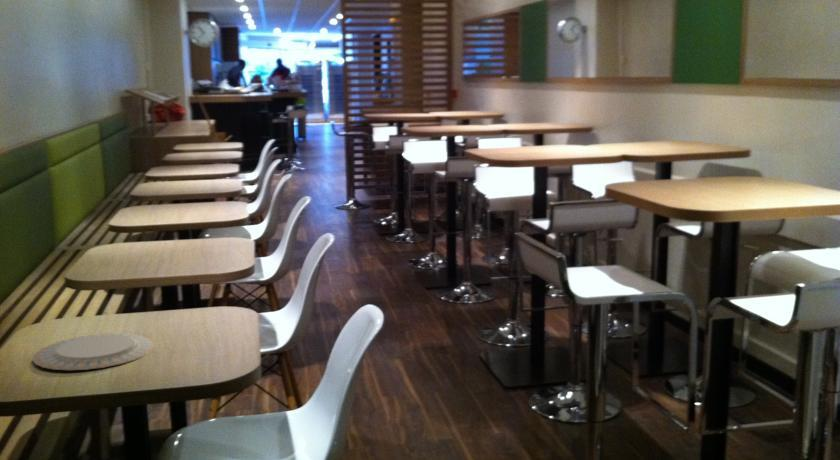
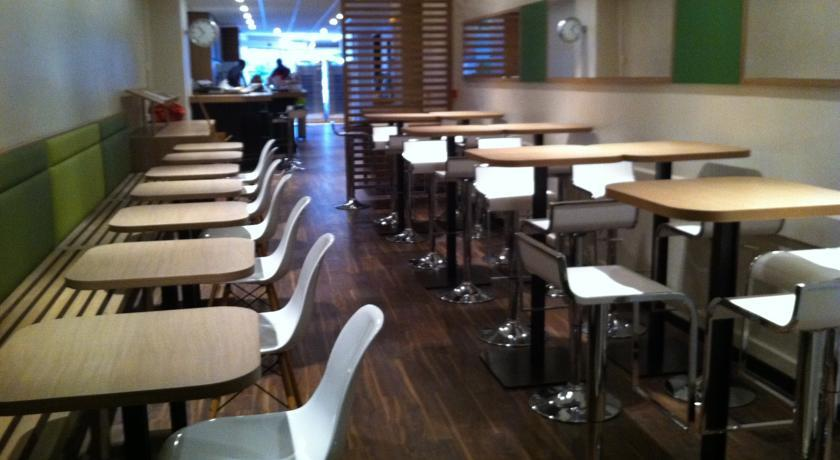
- chinaware [31,332,155,371]
